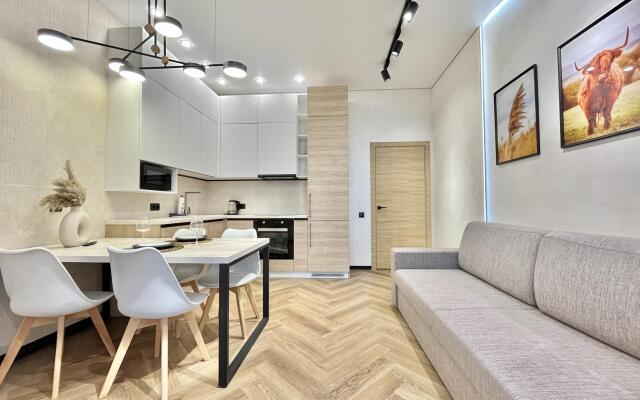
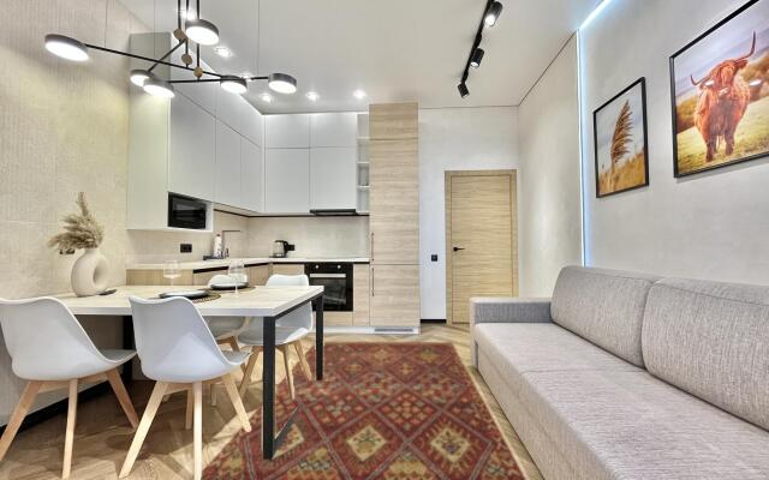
+ rug [199,341,527,480]
